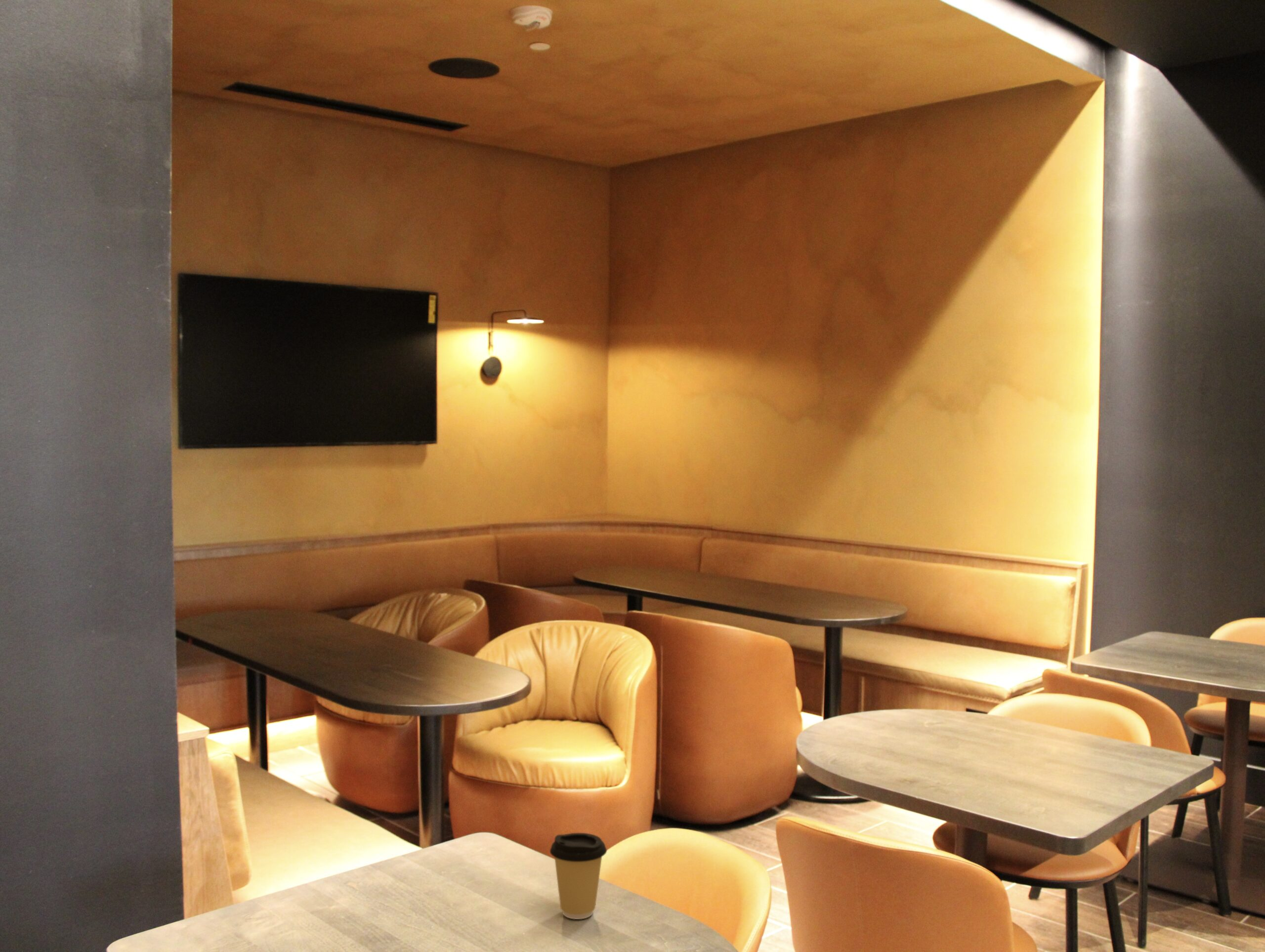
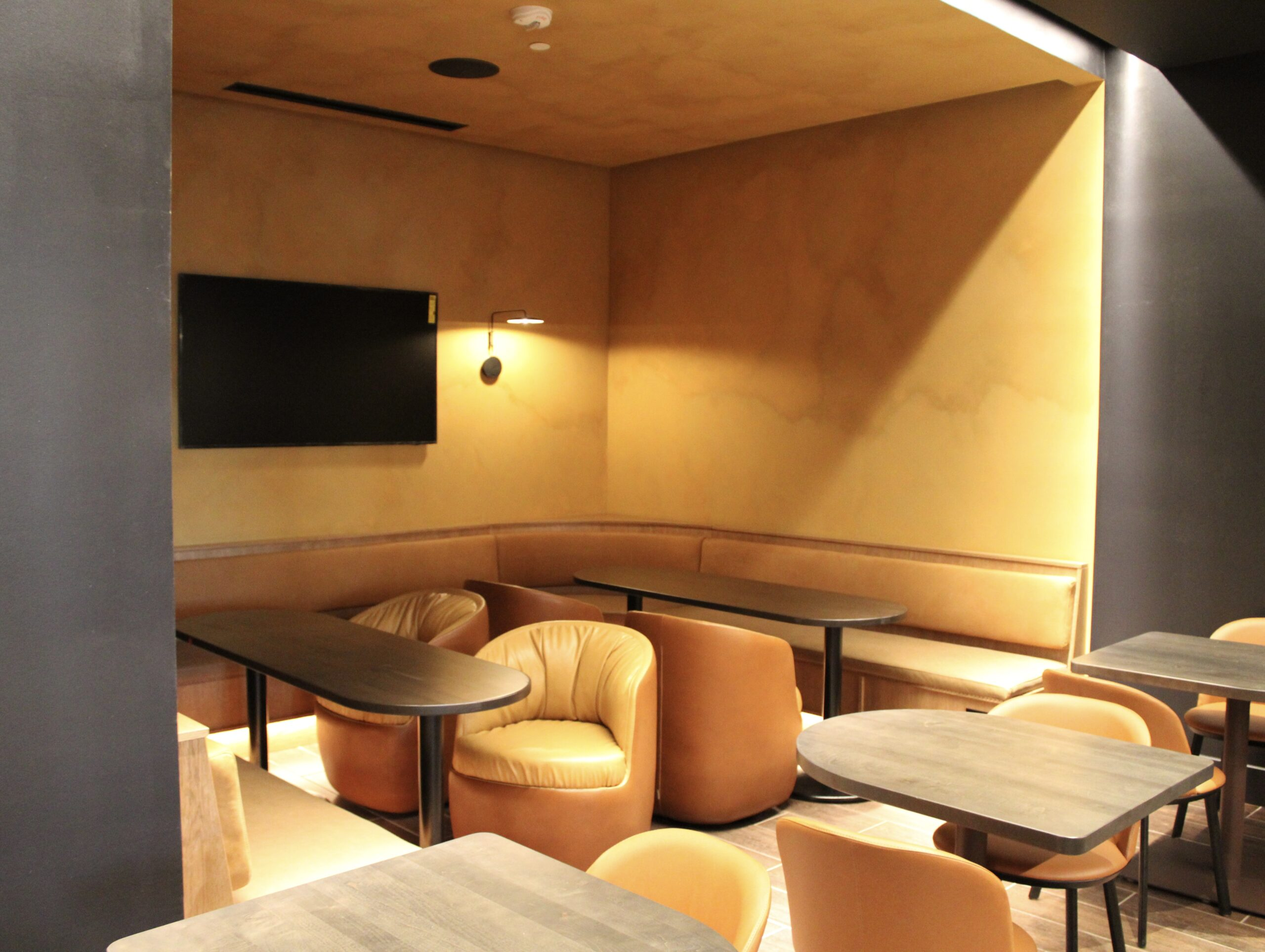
- coffee cup [549,832,607,920]
